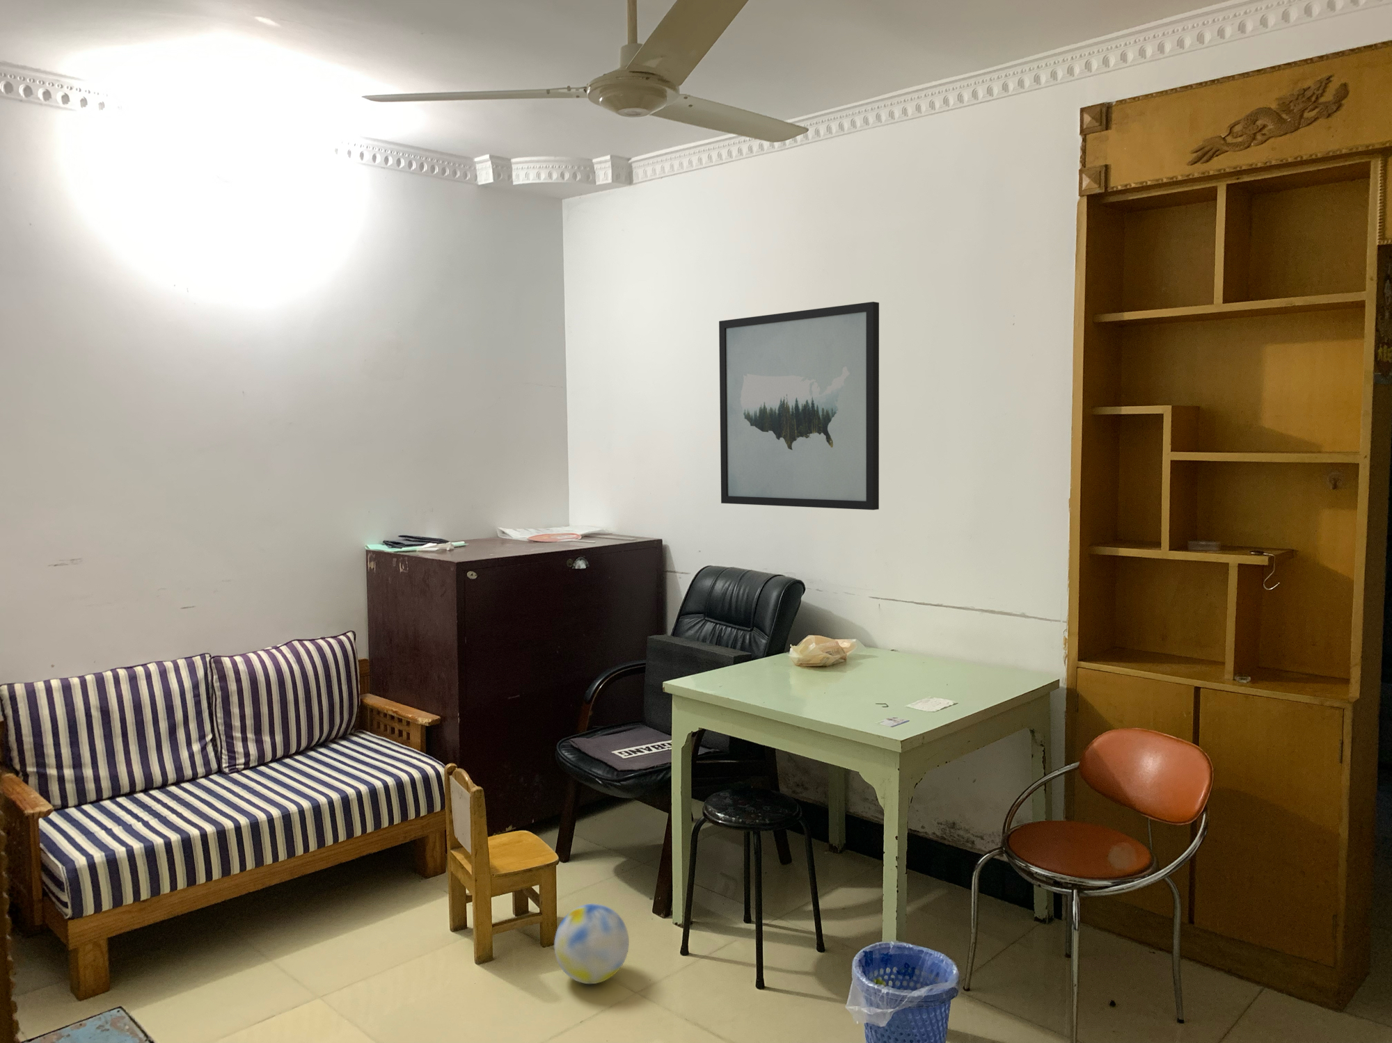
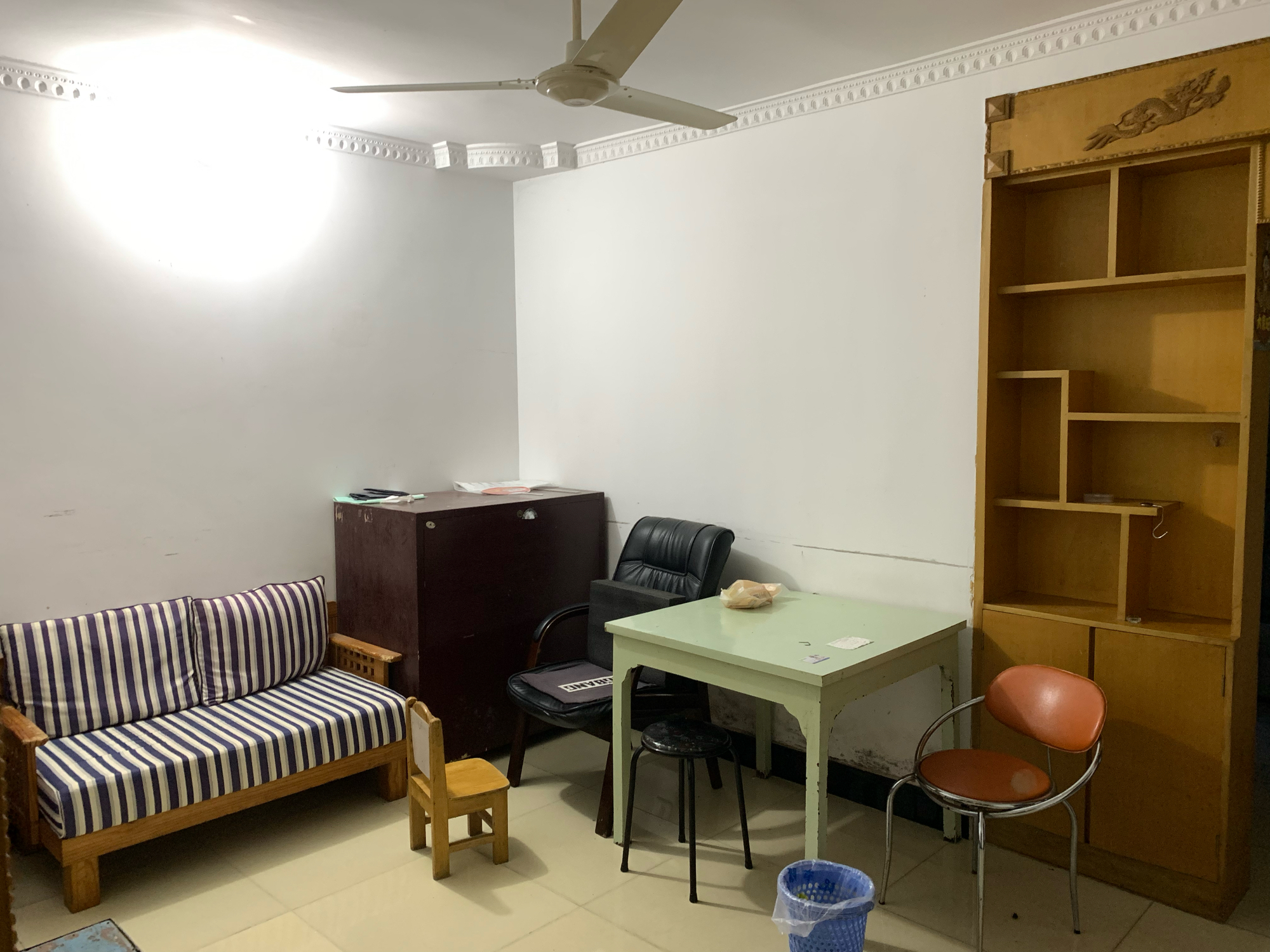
- wall art [718,301,880,511]
- ball [554,903,630,985]
